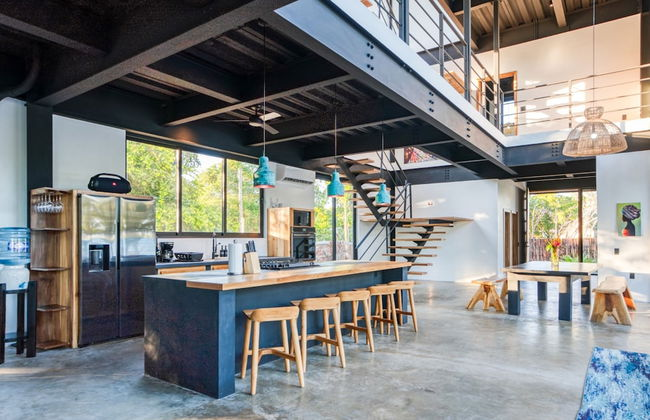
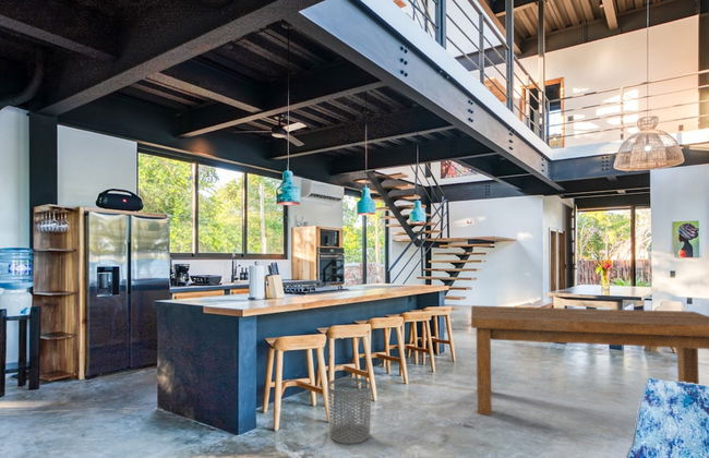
+ dining table [470,304,709,415]
+ waste bin [326,376,372,445]
